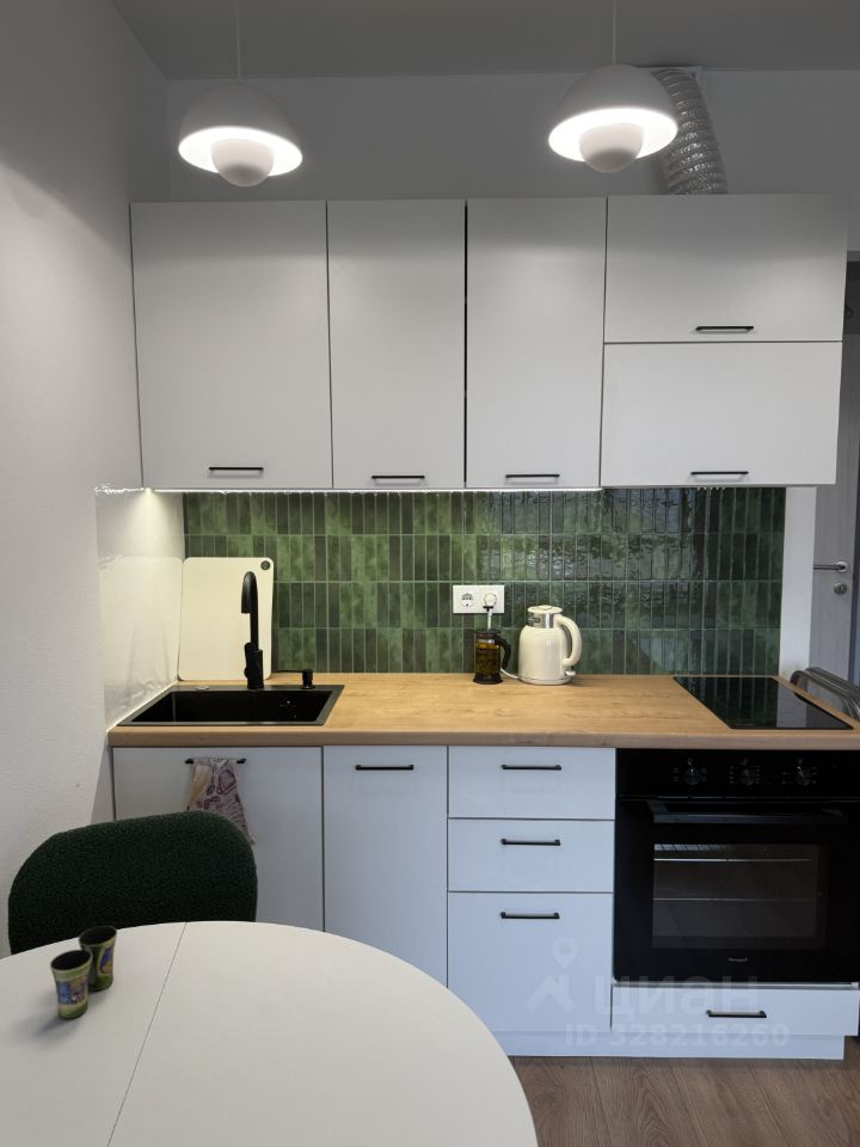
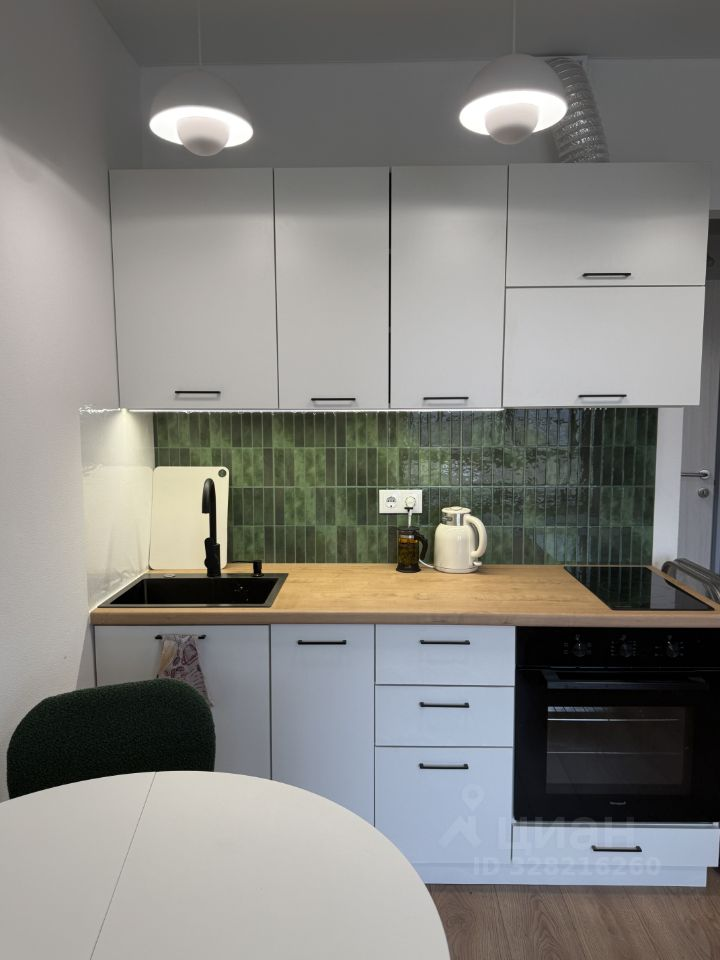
- cup [49,925,118,1019]
